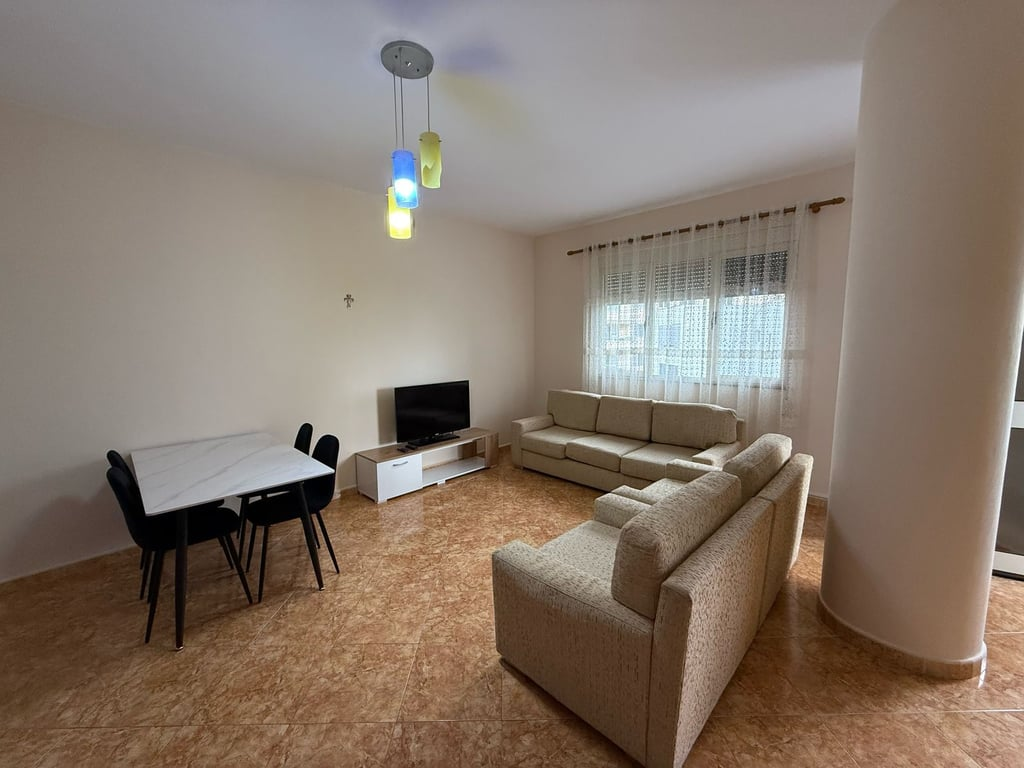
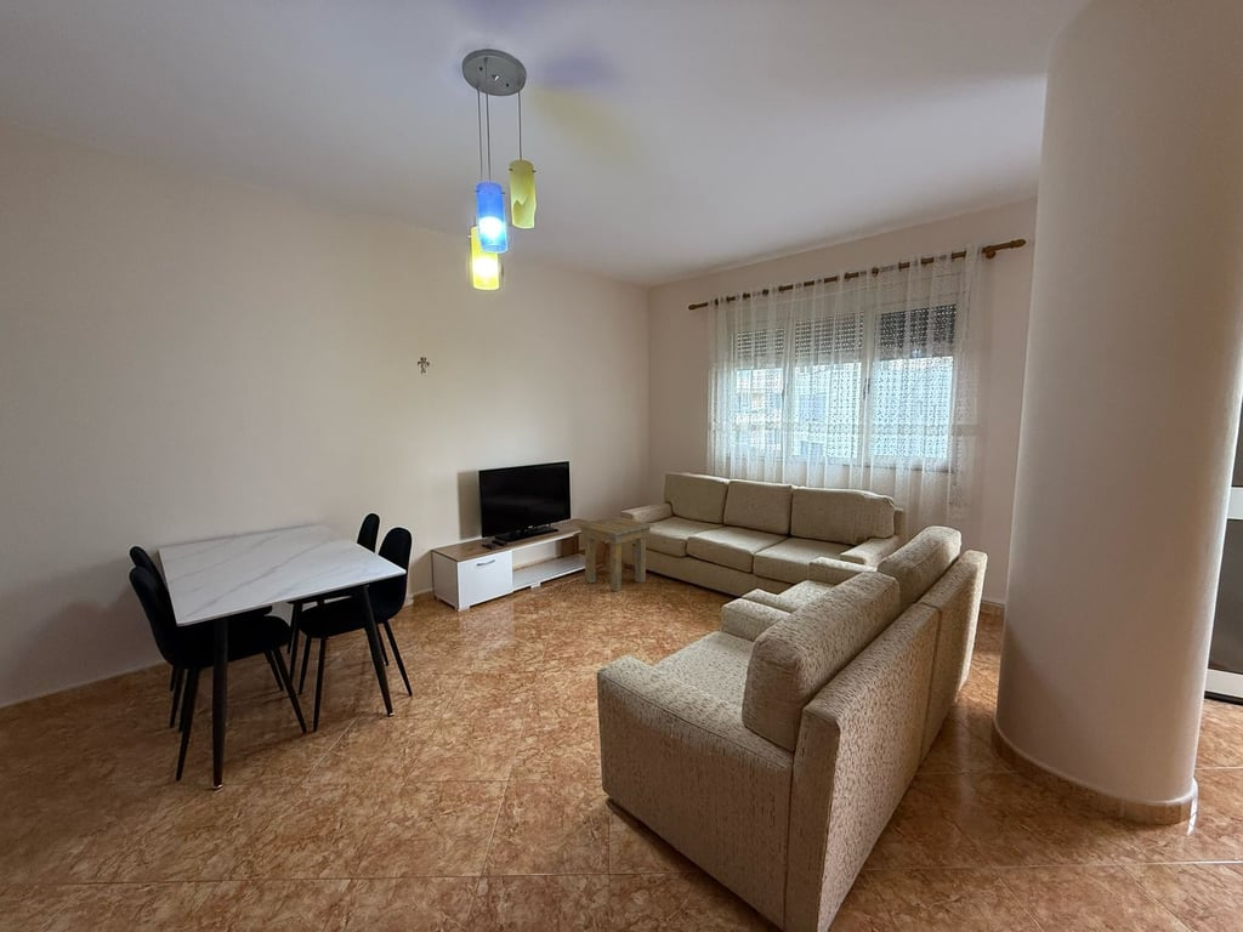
+ side table [575,516,655,593]
